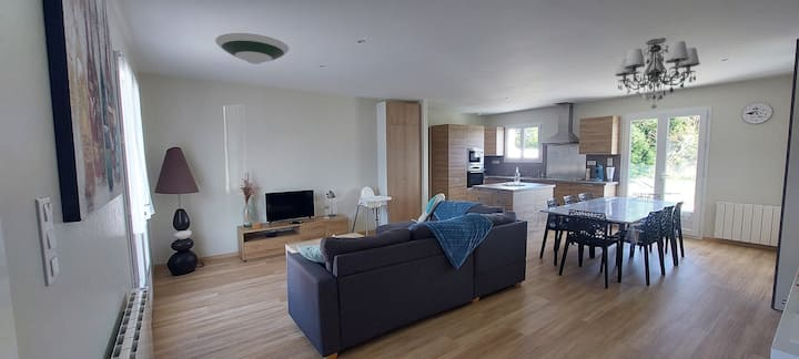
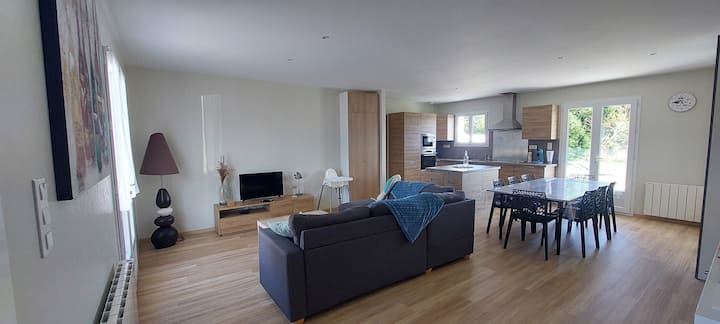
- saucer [214,32,290,65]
- chandelier [615,37,701,110]
